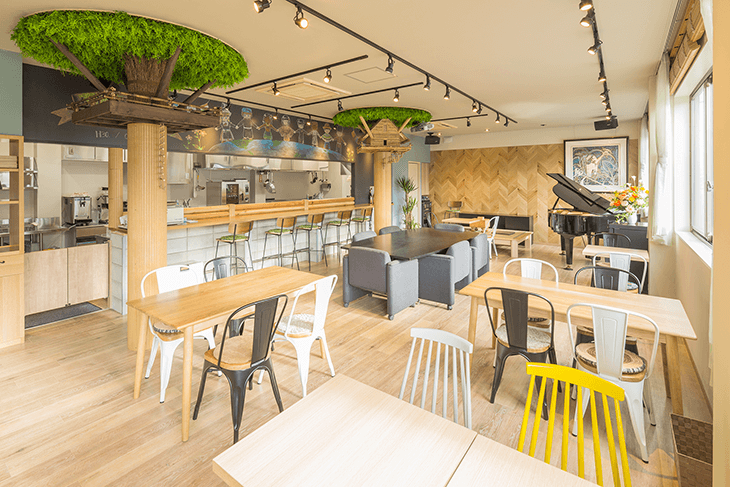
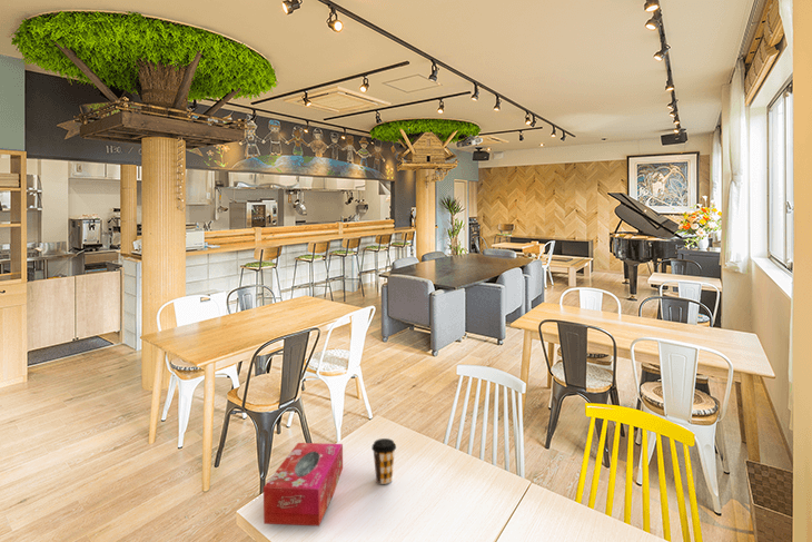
+ tissue box [263,442,344,528]
+ coffee cup [370,437,397,485]
